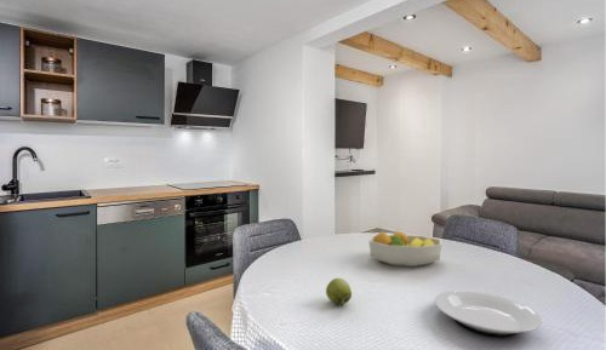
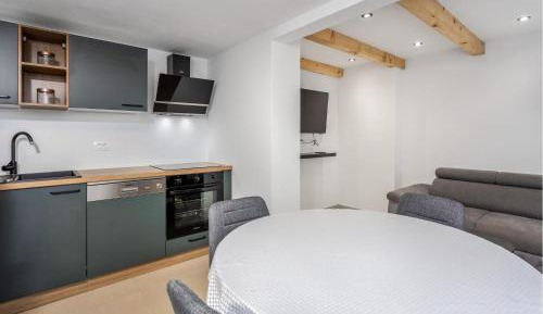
- apple [325,277,353,306]
- plate [434,289,543,338]
- fruit bowl [367,230,442,268]
